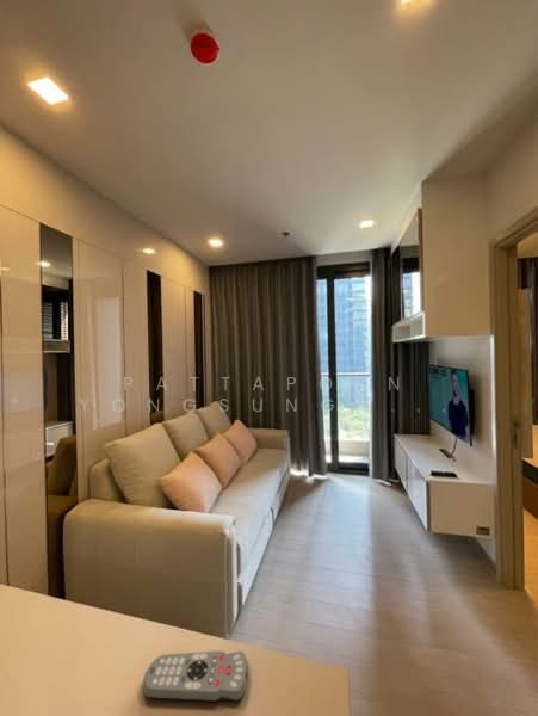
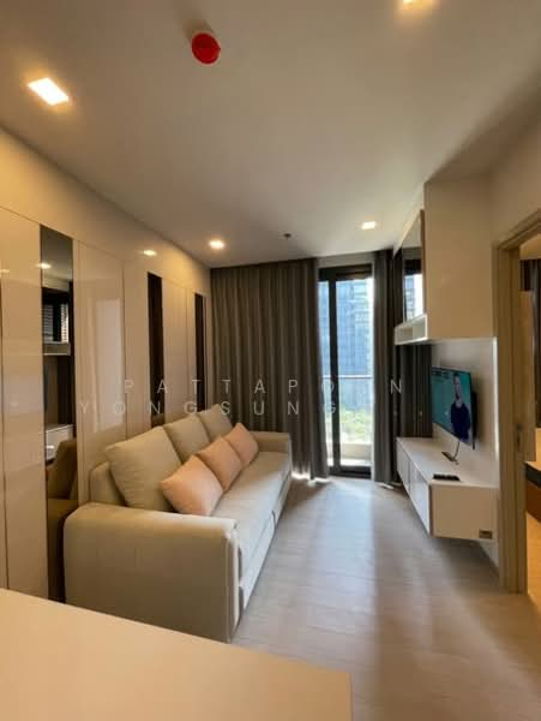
- remote control [142,649,248,703]
